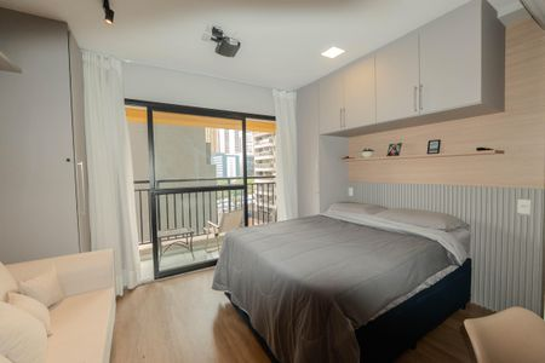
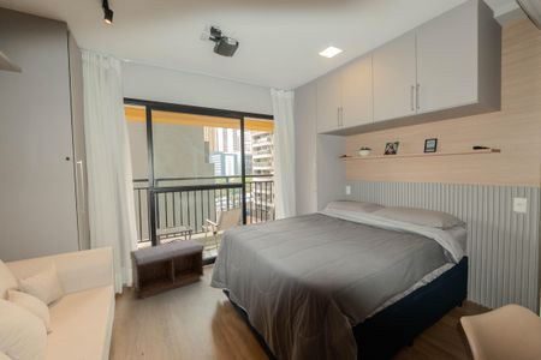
+ bench [129,238,206,300]
